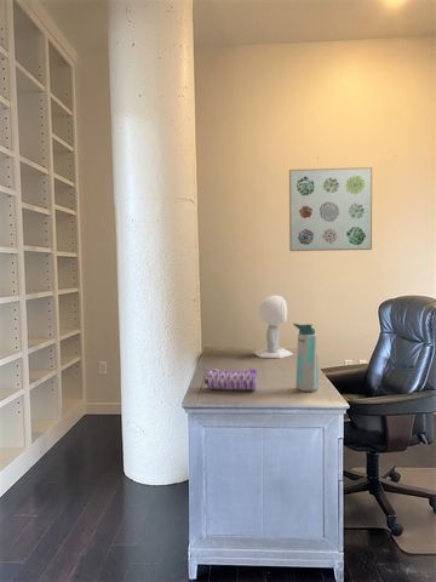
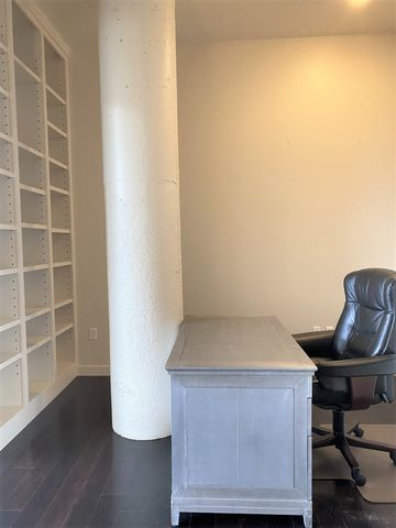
- pencil case [203,366,258,392]
- wall art [288,166,373,252]
- desk lamp [253,295,294,360]
- water bottle [292,323,320,393]
